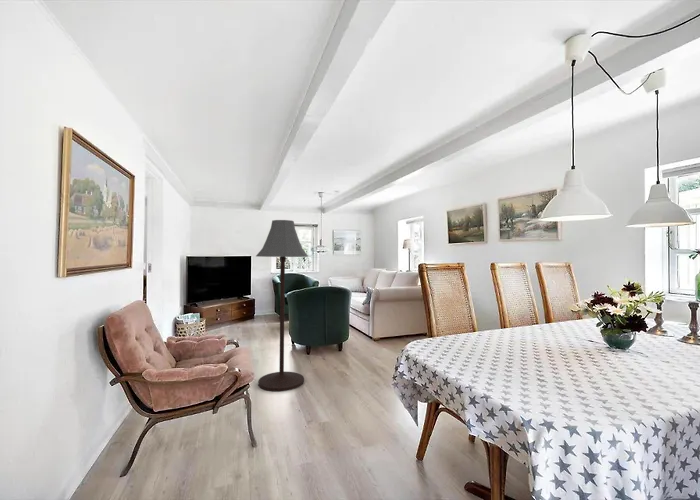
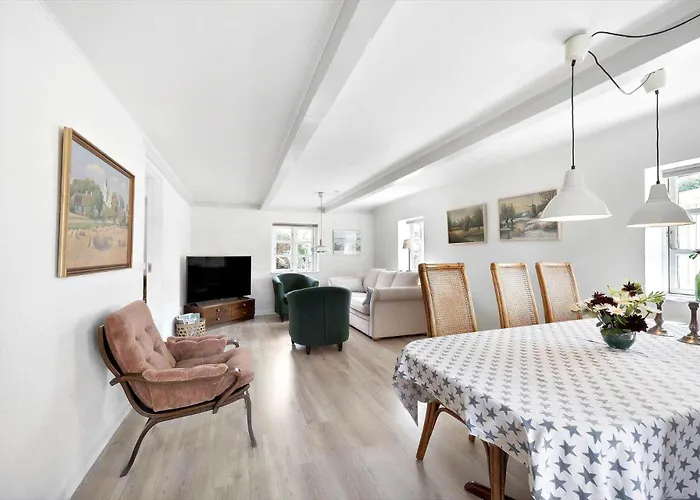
- floor lamp [255,219,309,393]
